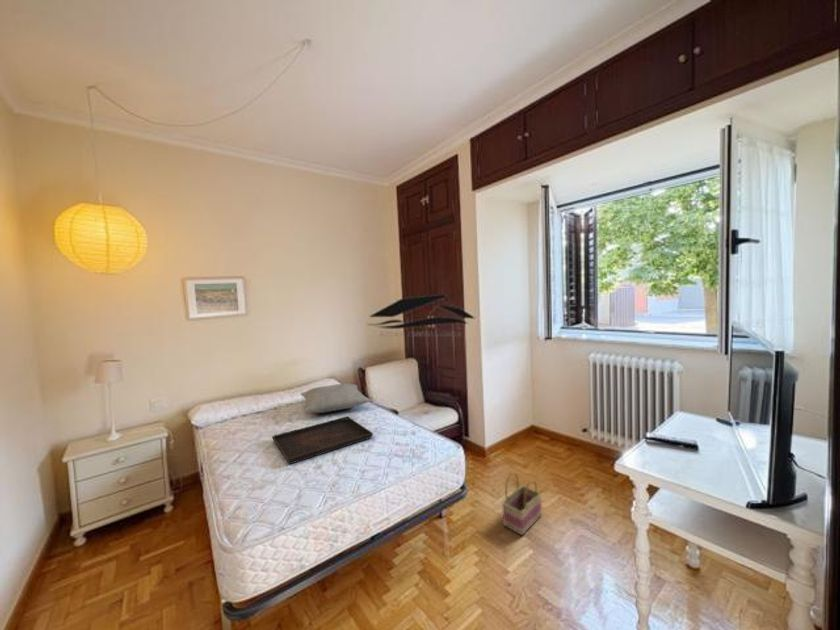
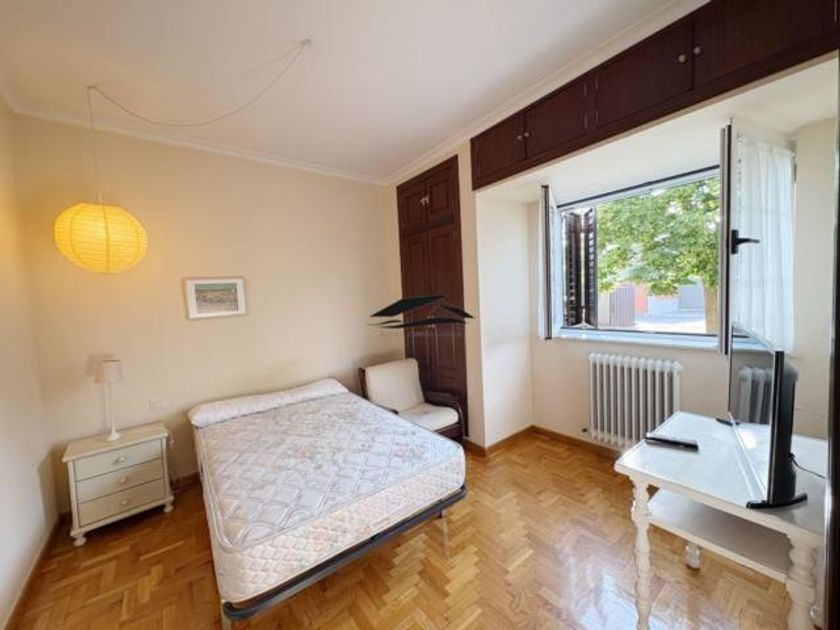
- pillow [300,382,372,414]
- basket [501,471,543,537]
- serving tray [271,415,374,465]
